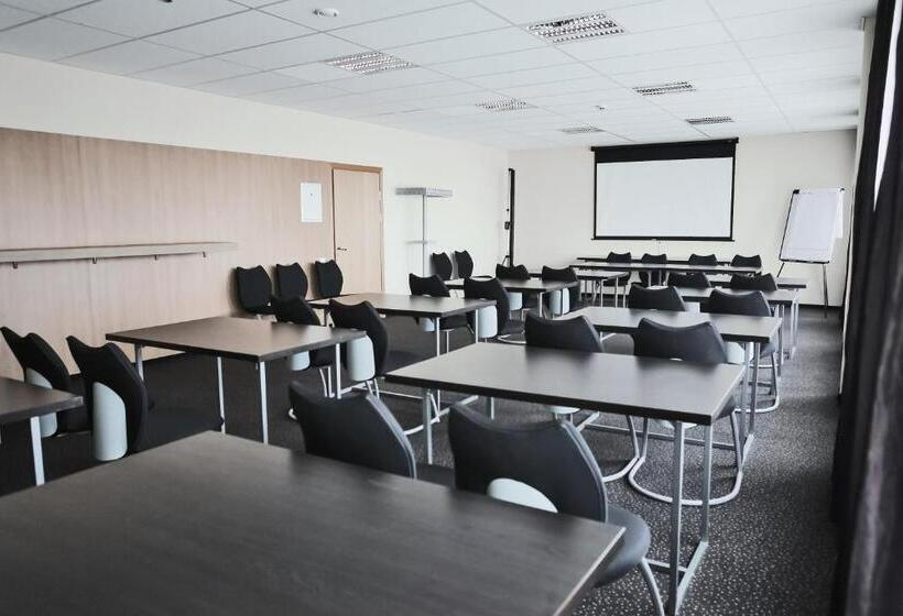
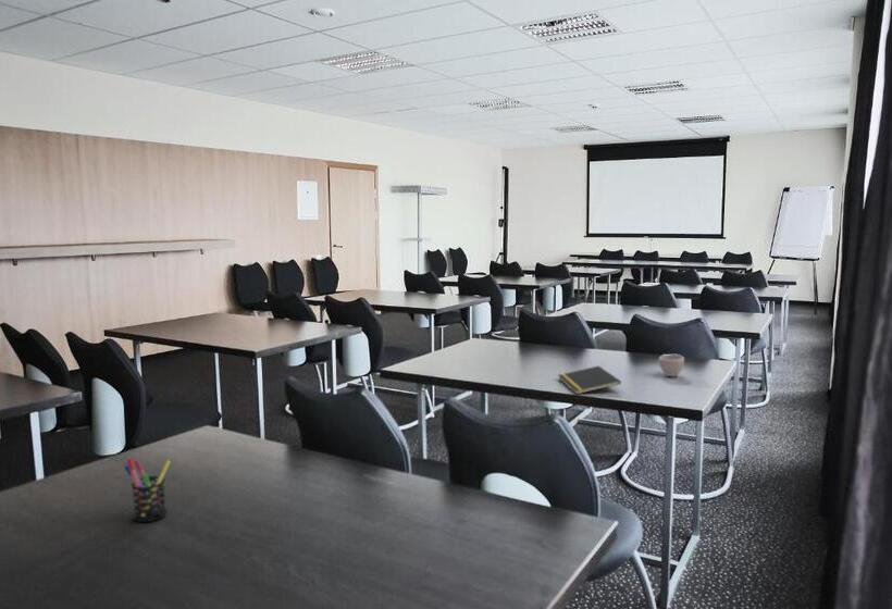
+ notepad [557,364,622,395]
+ pen holder [123,457,172,523]
+ cup [658,353,685,377]
